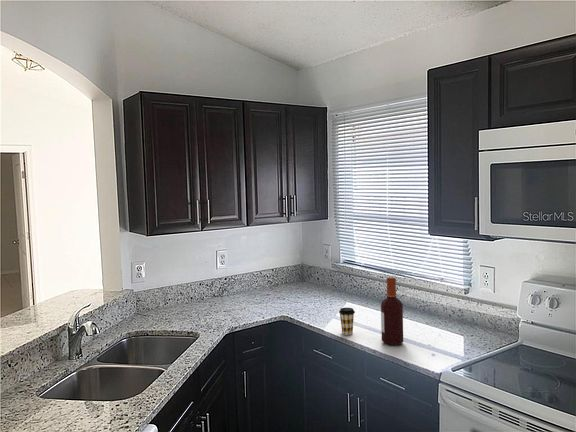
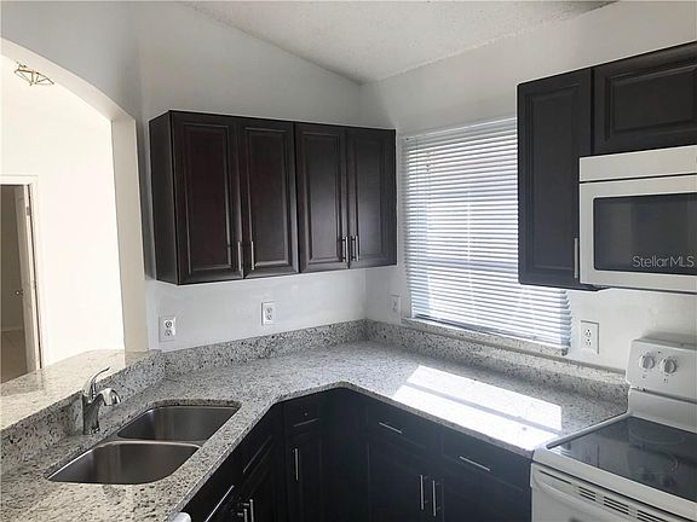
- coffee cup [338,307,356,336]
- bottle [380,276,404,346]
